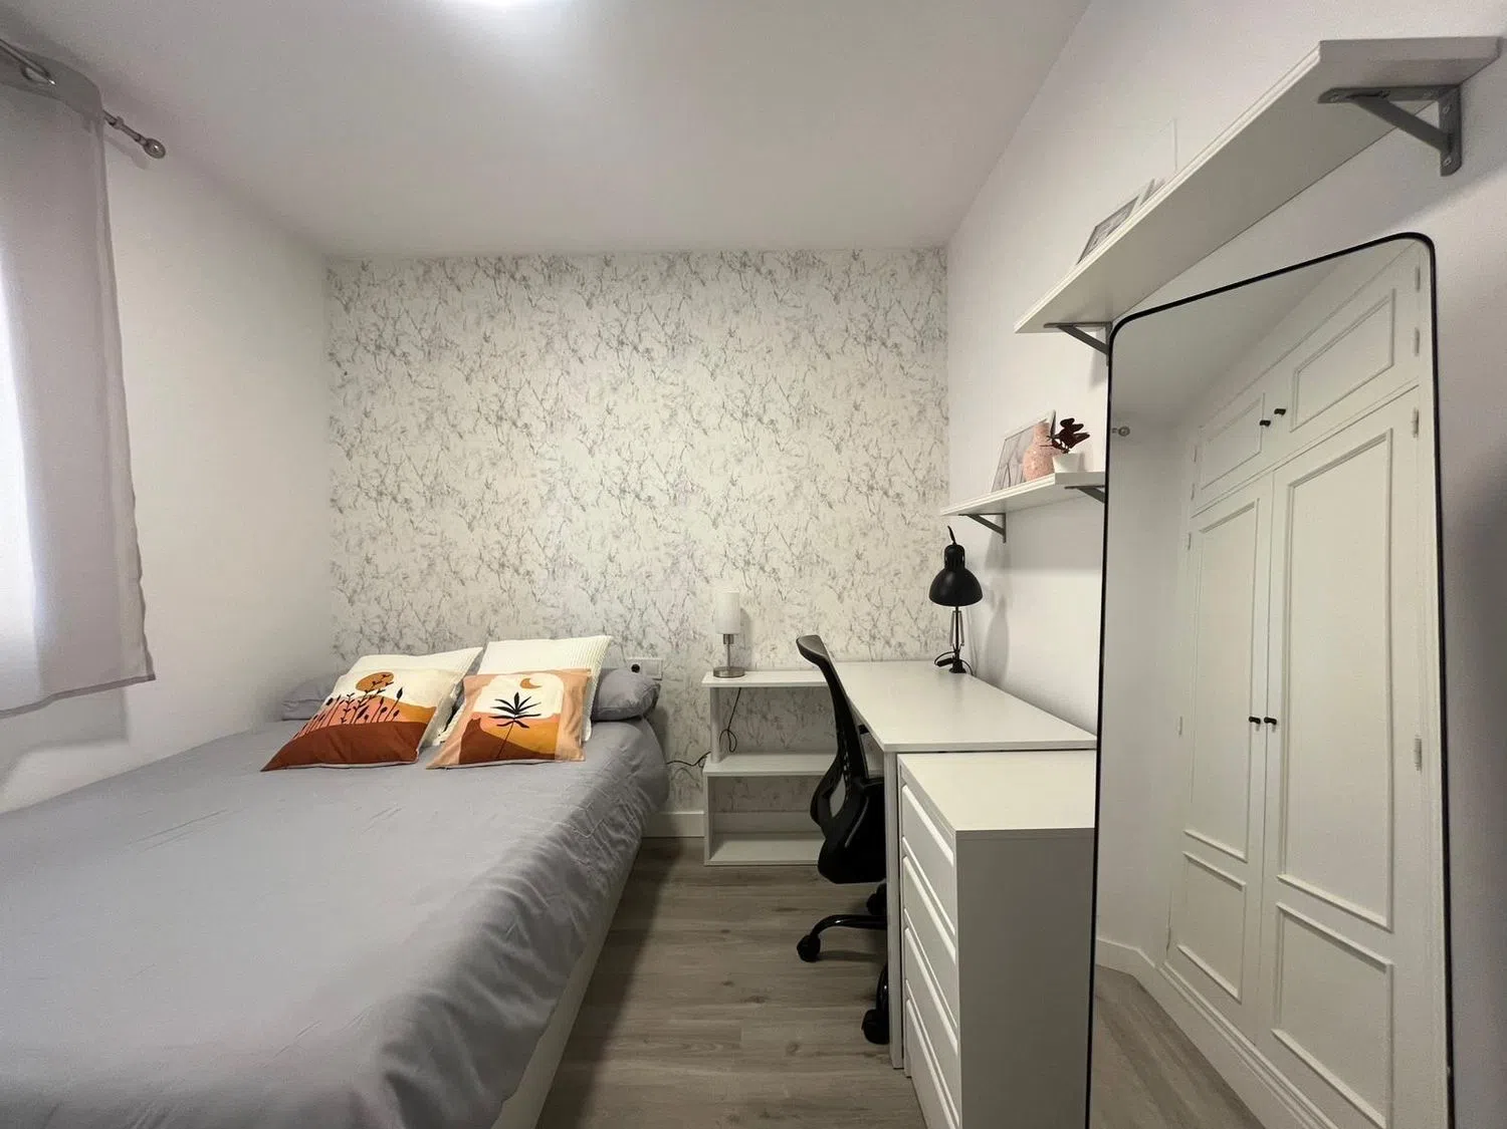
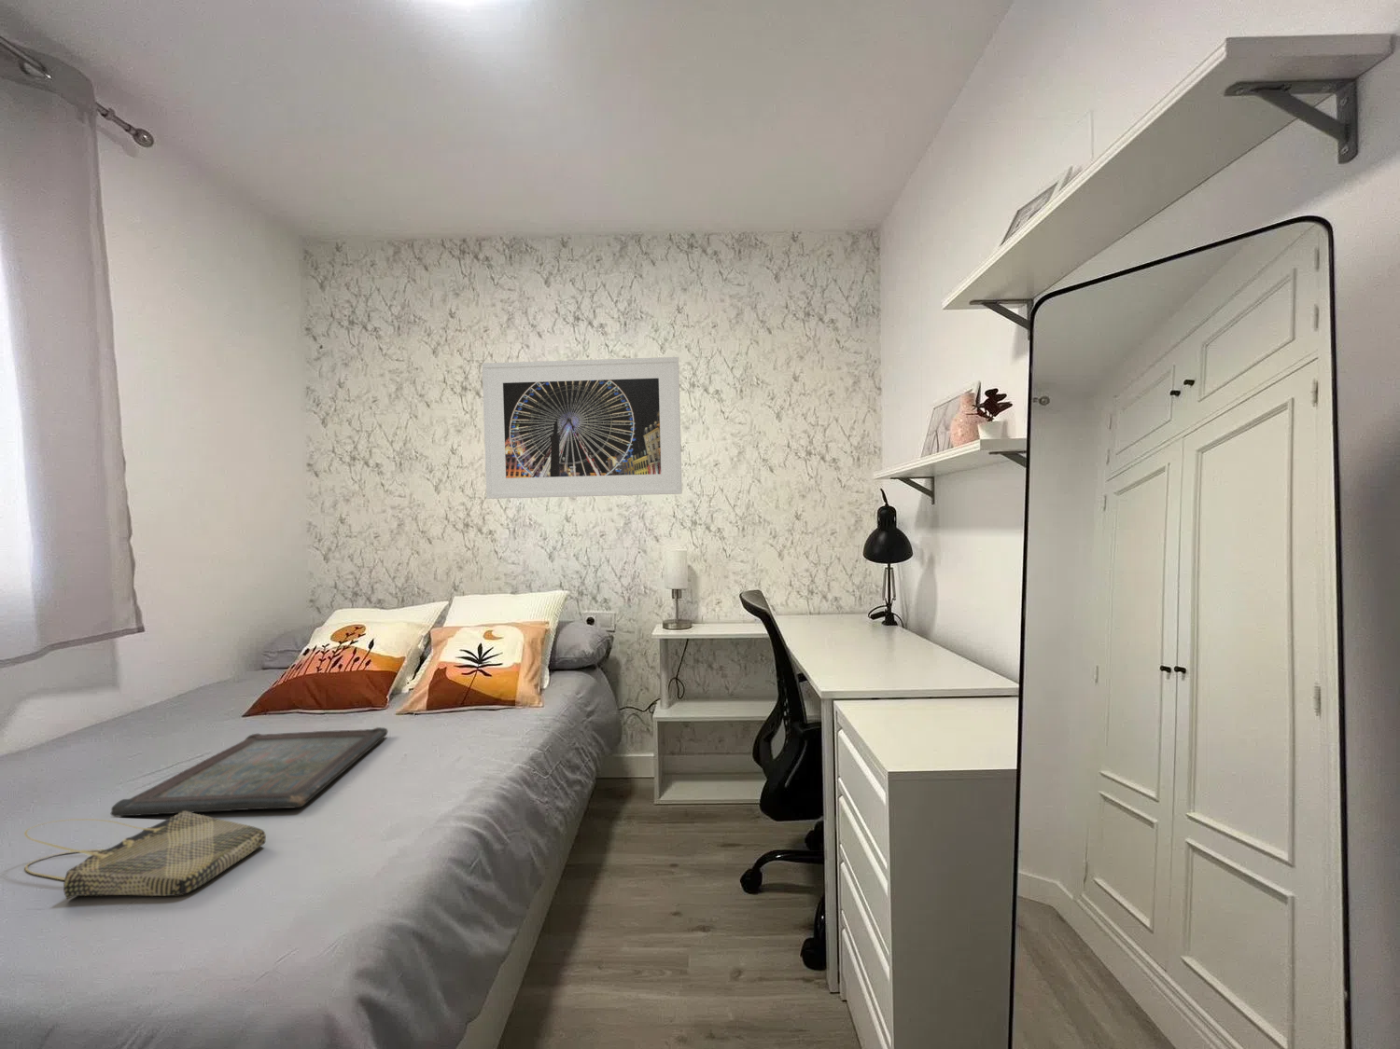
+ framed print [482,356,683,500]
+ tote bag [23,811,267,900]
+ serving tray [110,726,389,817]
